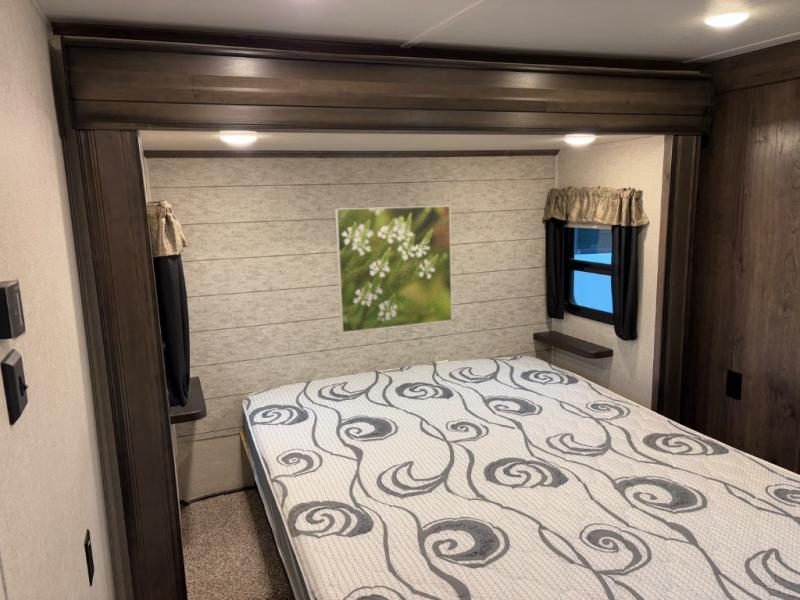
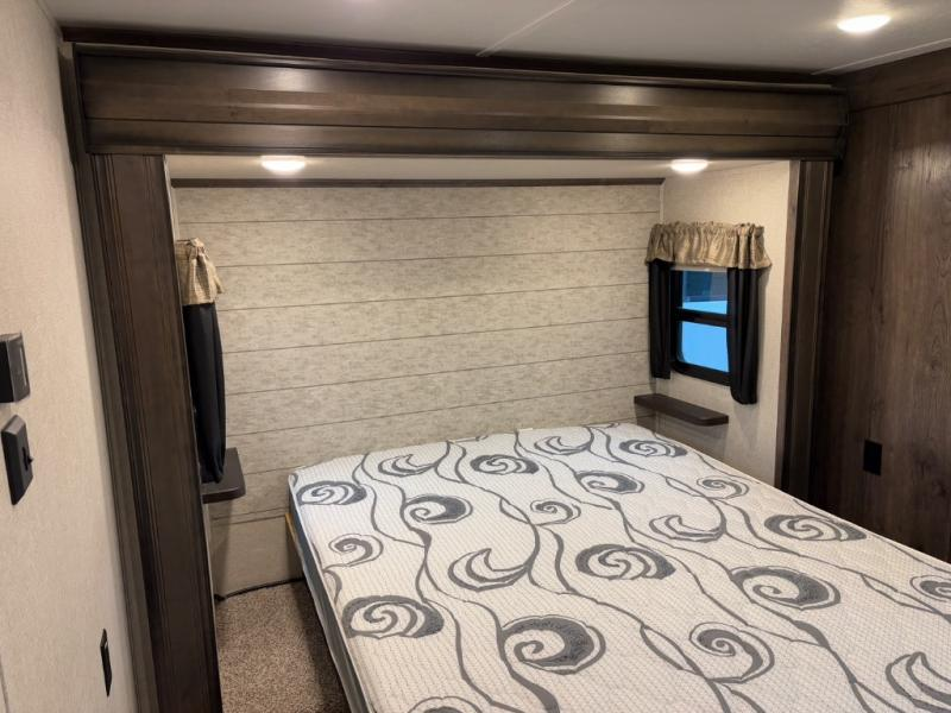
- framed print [334,205,453,334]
